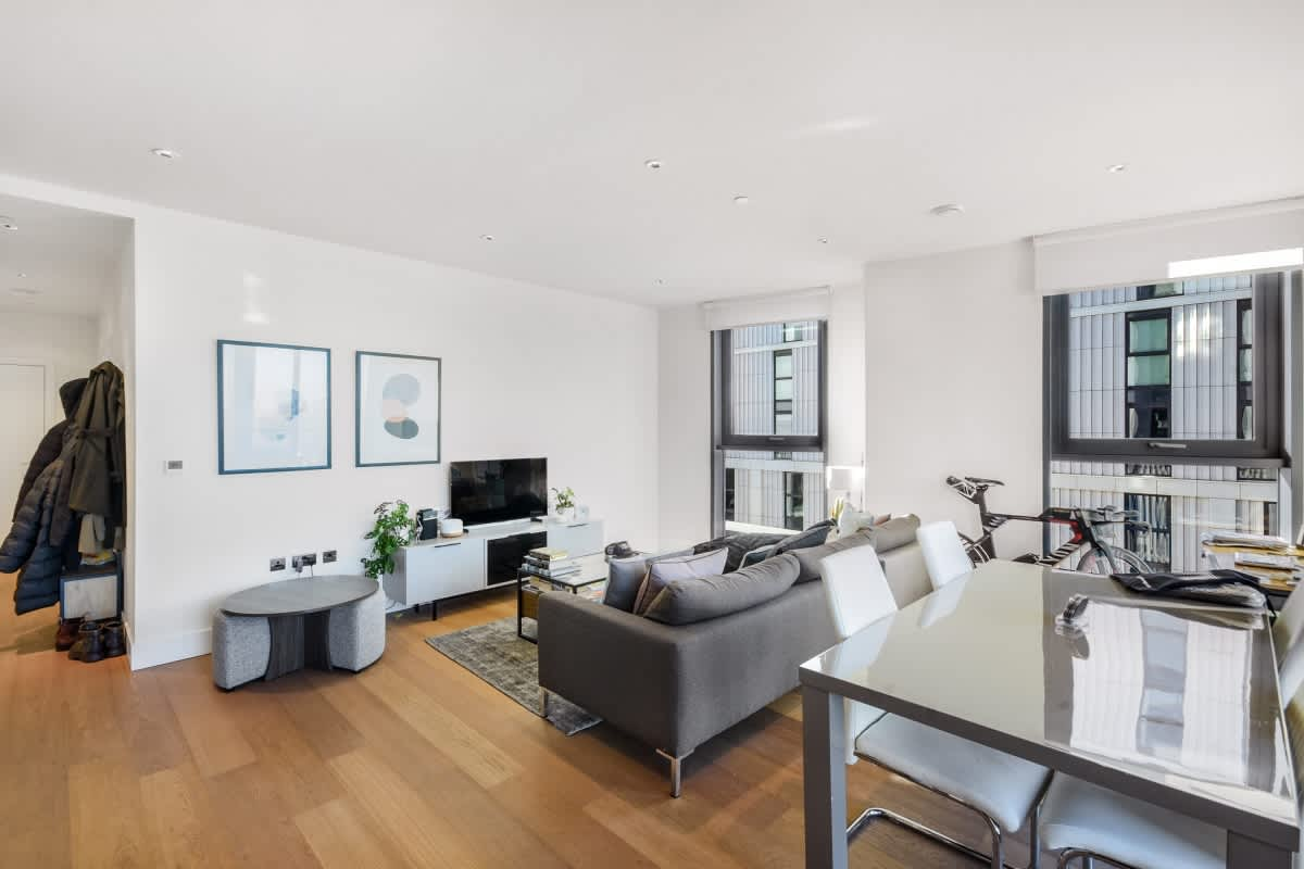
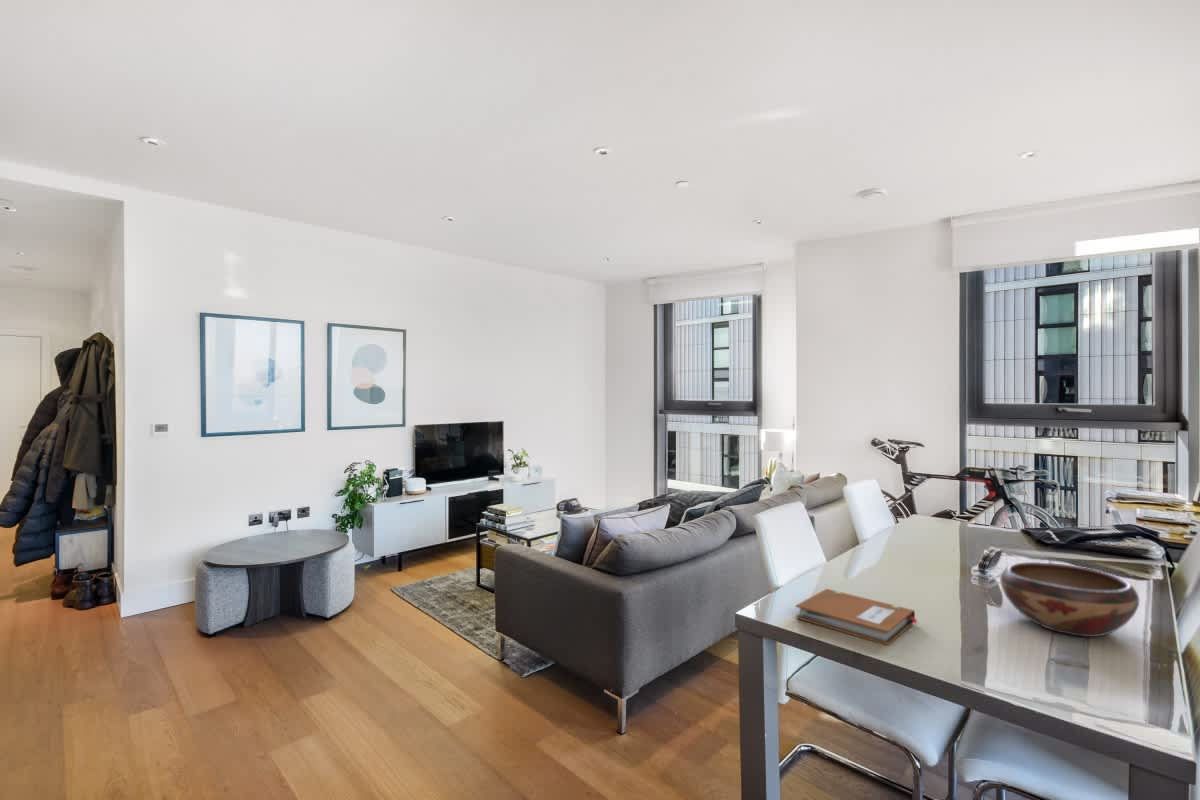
+ decorative bowl [999,561,1140,638]
+ notebook [795,588,919,646]
